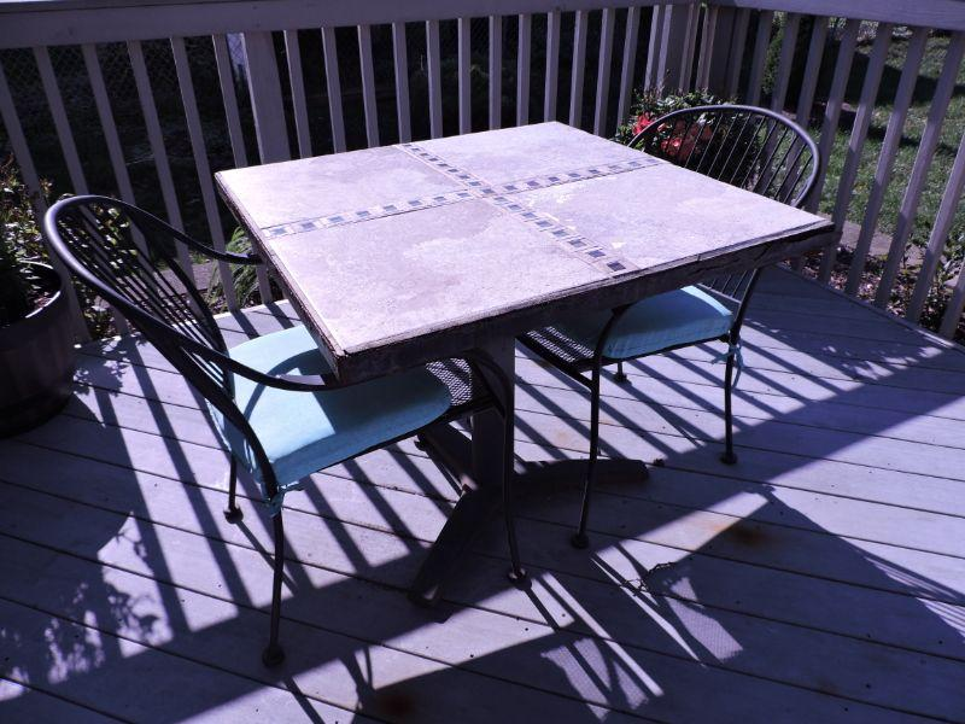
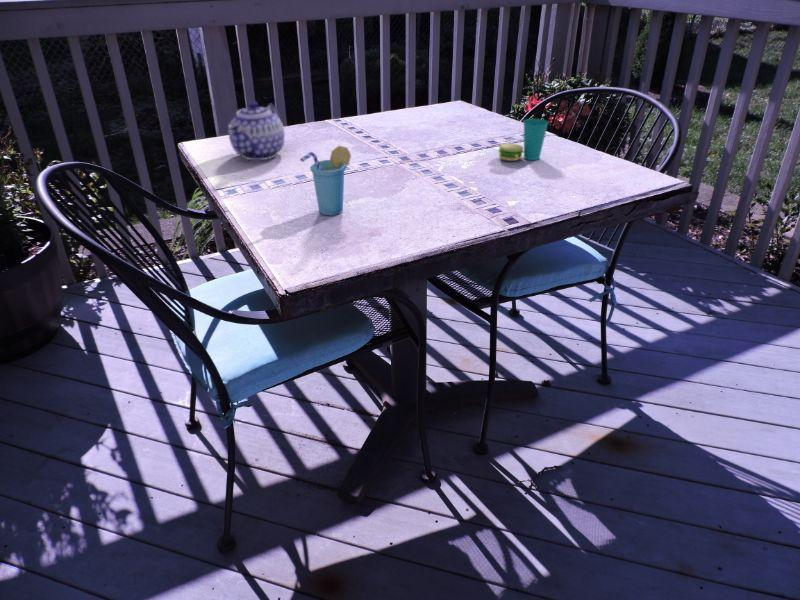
+ cup [497,118,549,162]
+ cup [299,145,352,217]
+ teapot [227,100,286,161]
